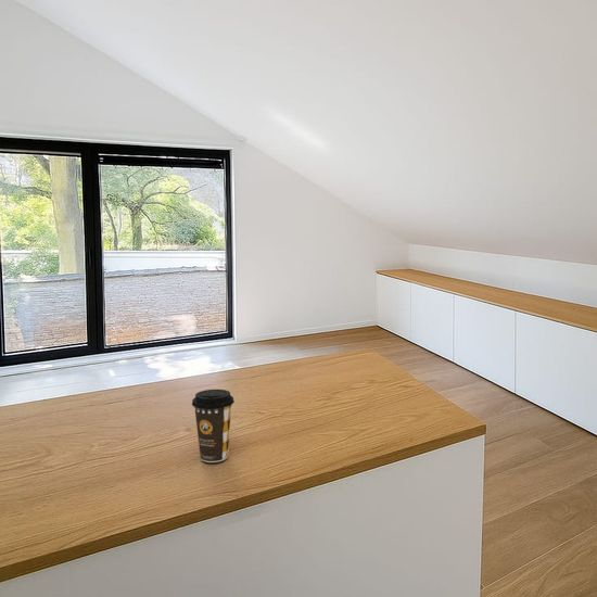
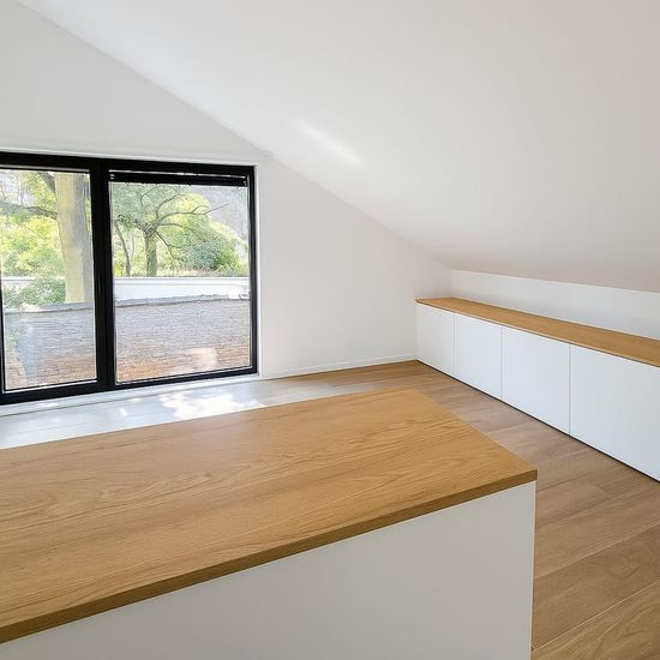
- coffee cup [191,389,236,463]
